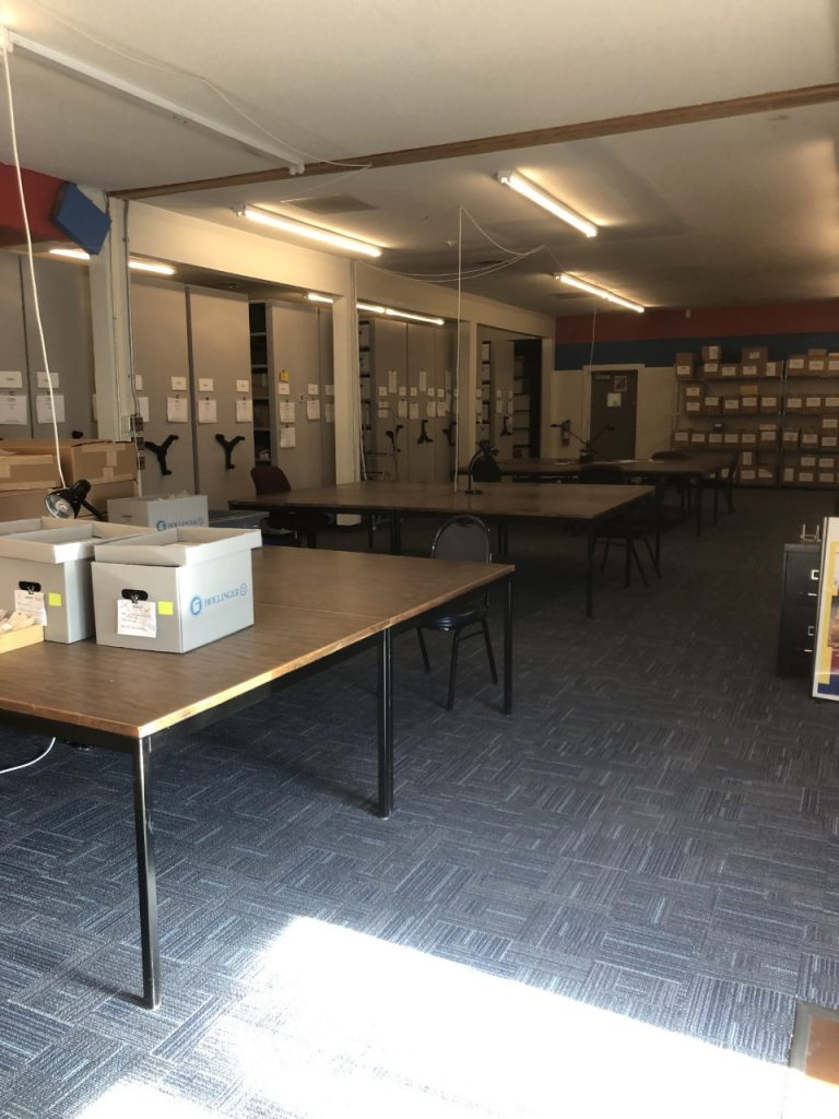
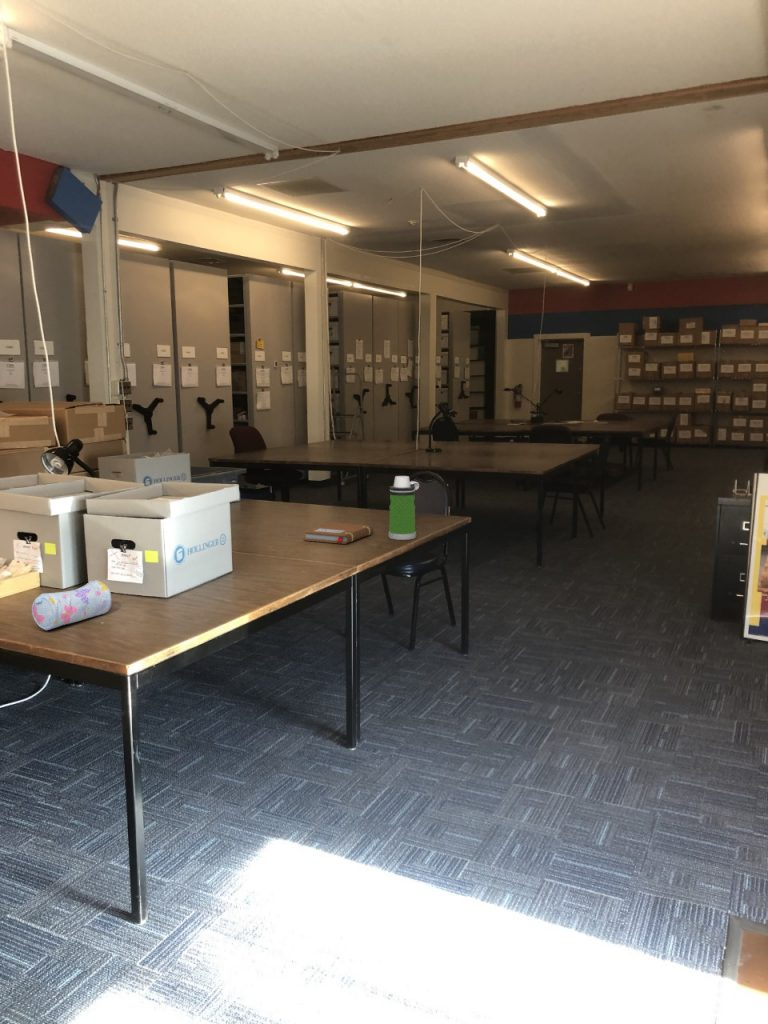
+ notebook [302,522,375,545]
+ water bottle [387,475,420,541]
+ pencil case [31,579,112,631]
